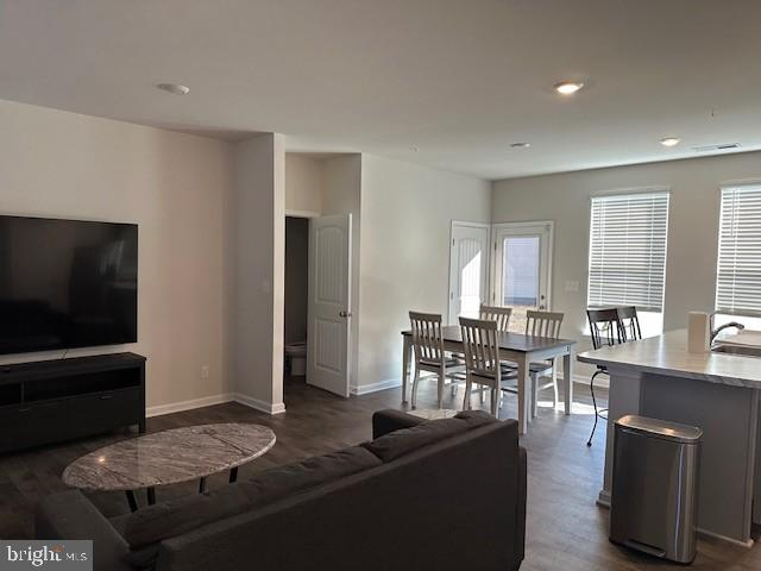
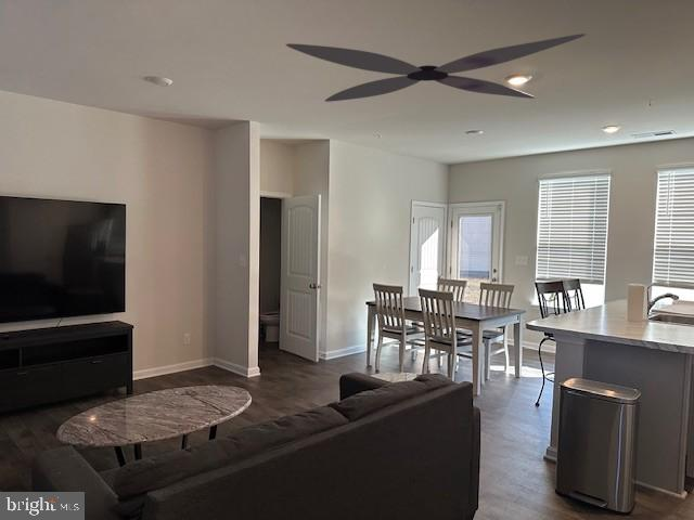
+ ceiling fan [285,32,587,103]
